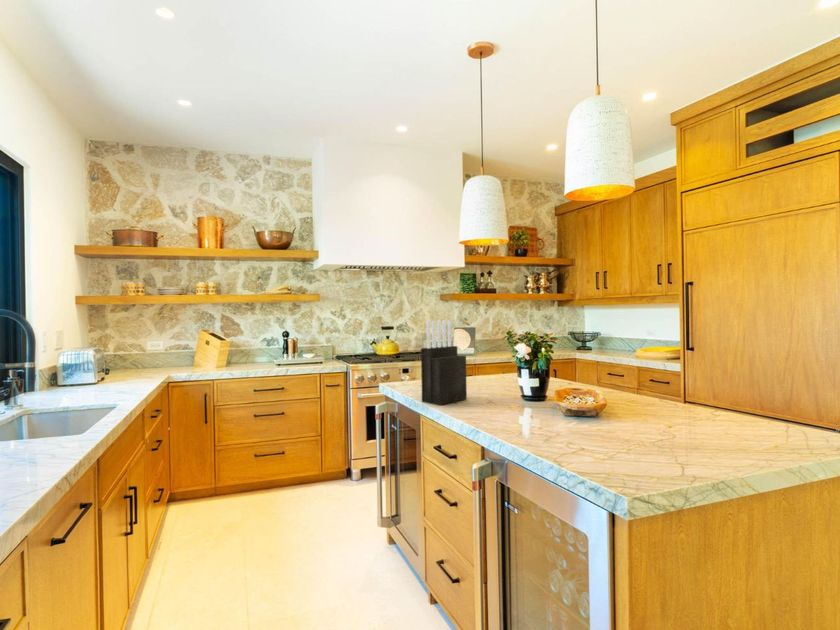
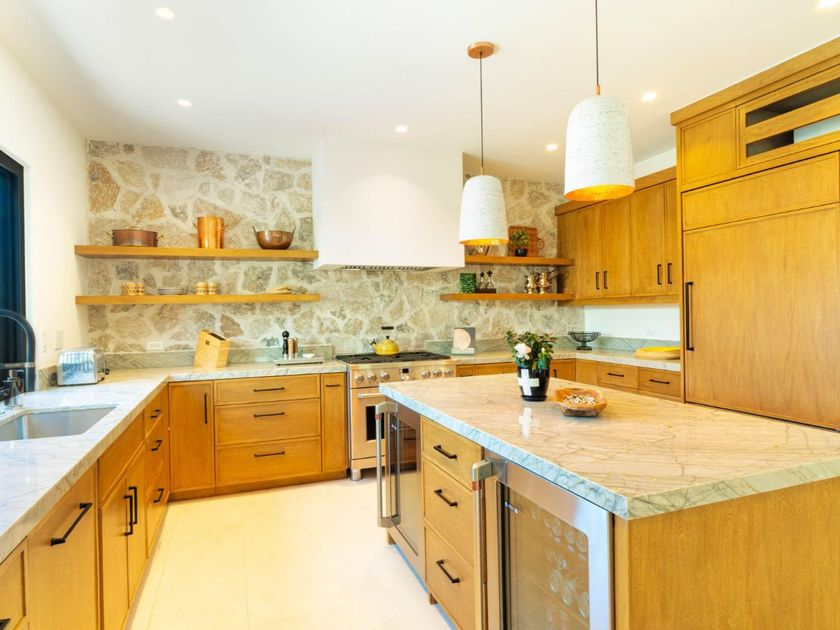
- knife block [420,319,468,406]
